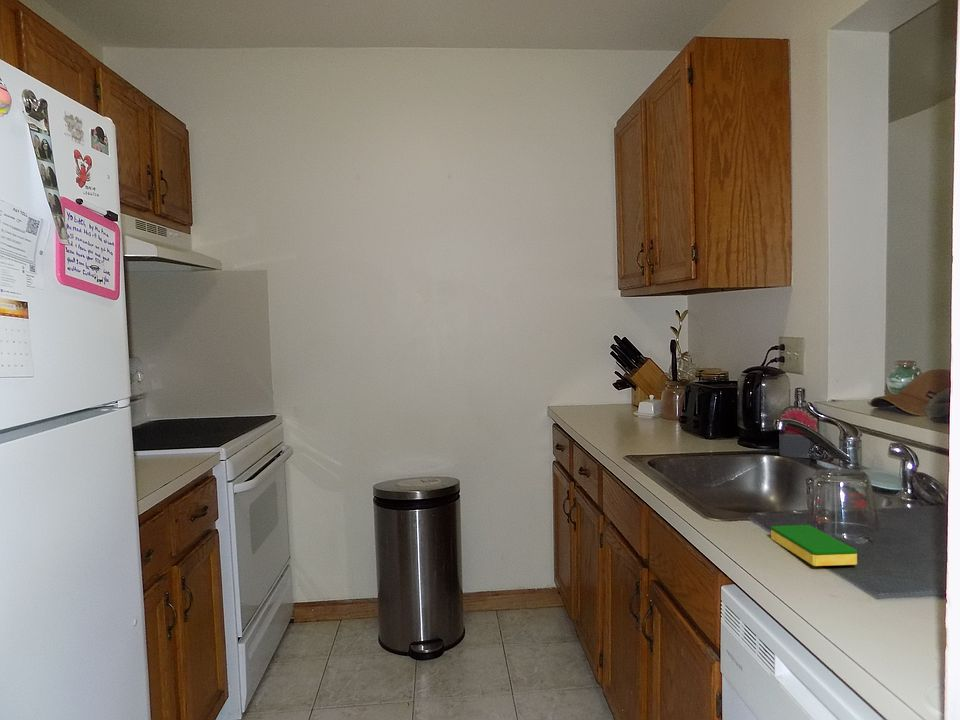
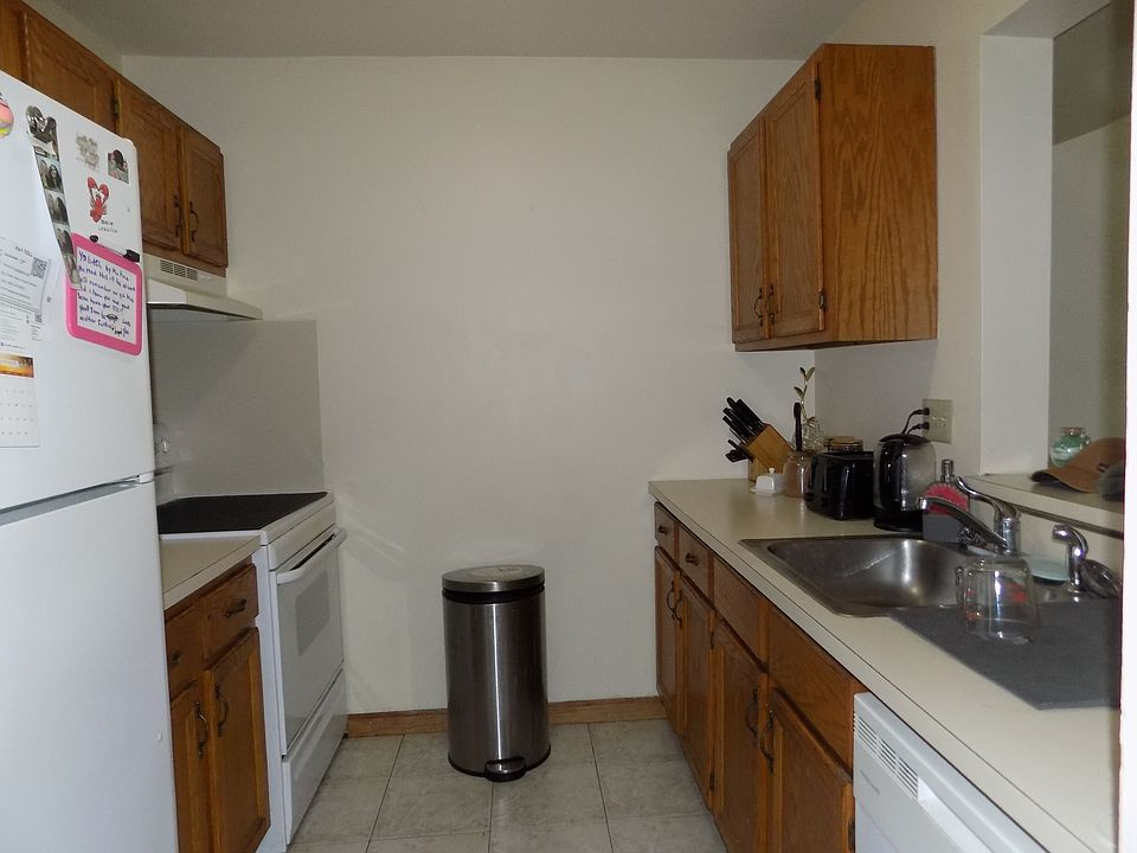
- dish sponge [770,524,858,567]
